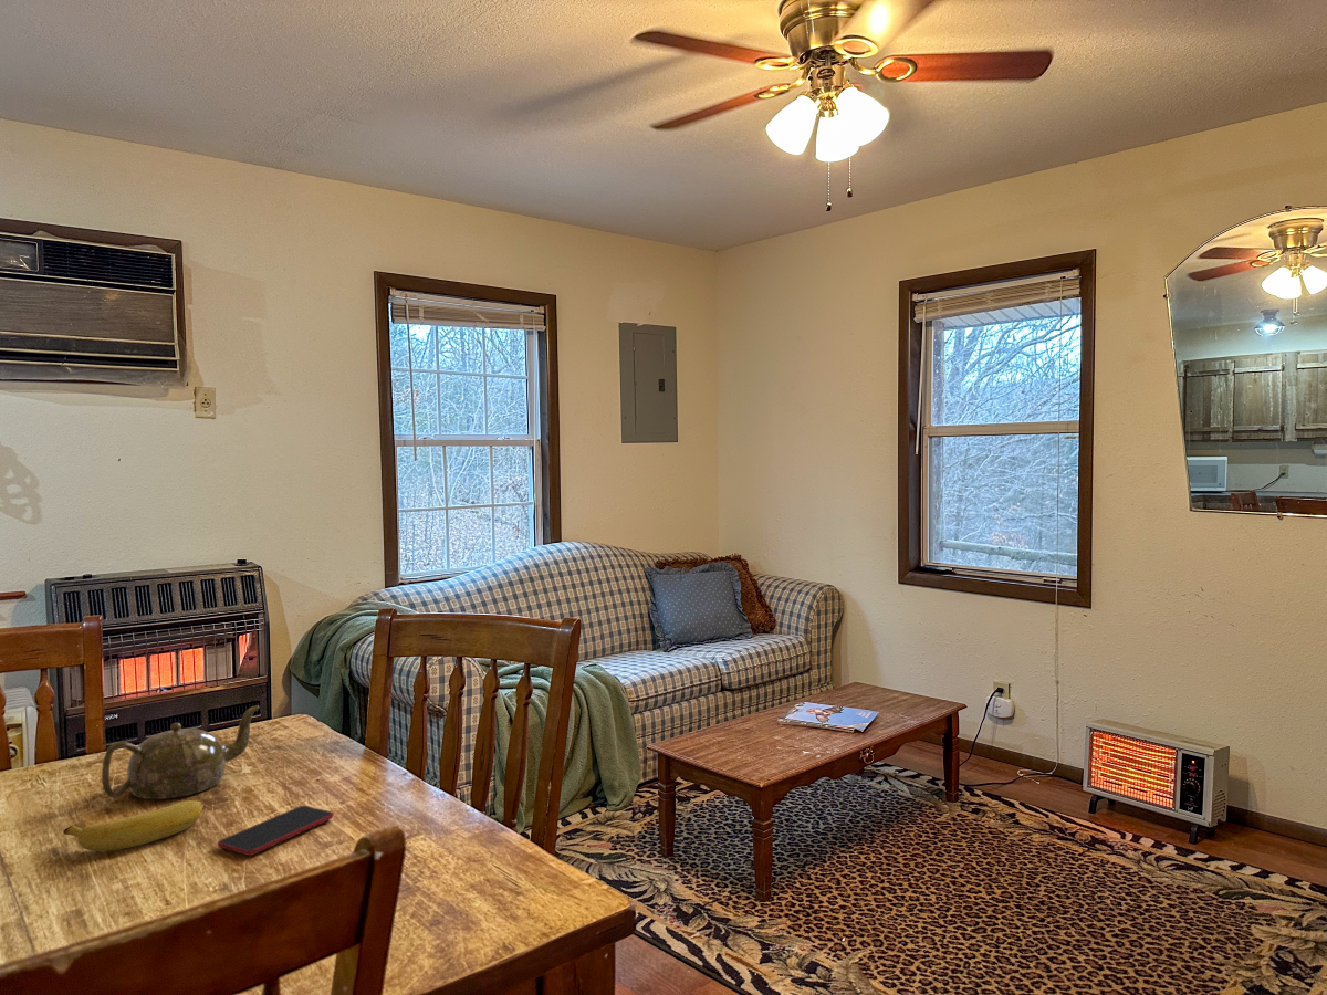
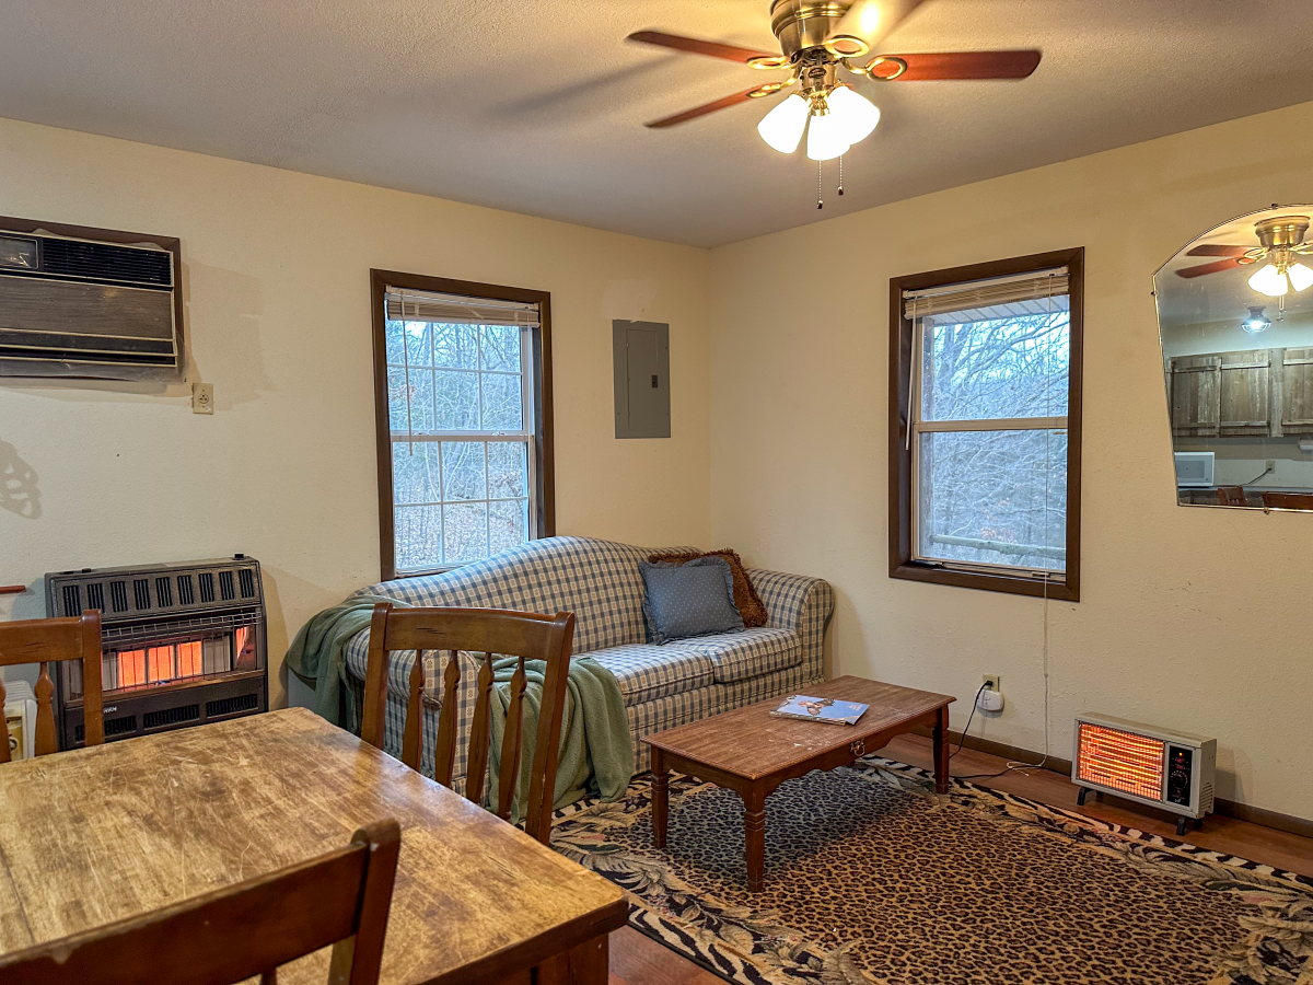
- banana [62,799,207,852]
- smartphone [217,805,335,857]
- teapot [101,704,260,800]
